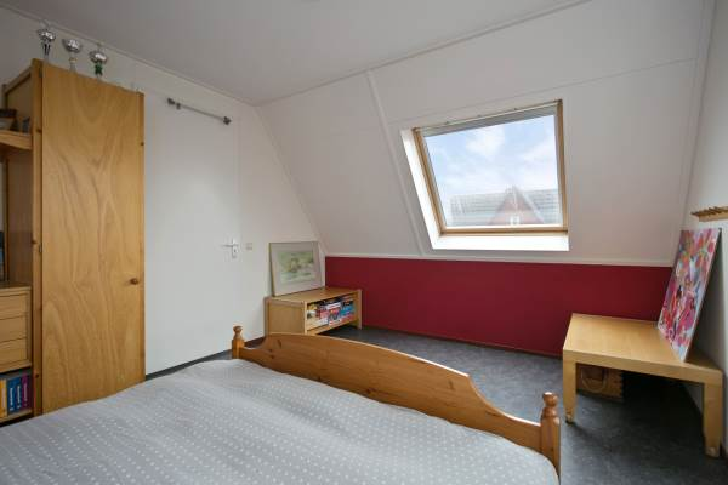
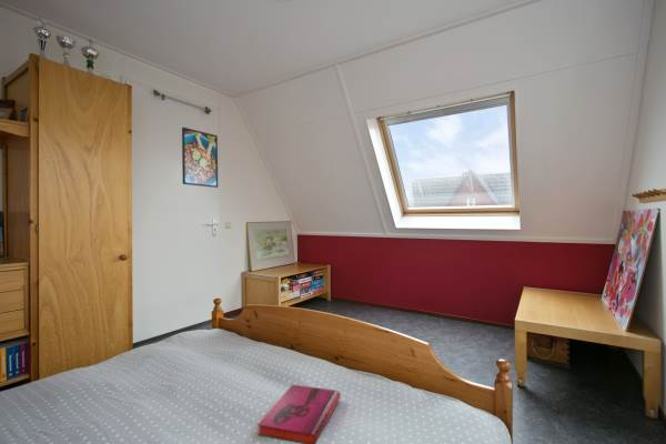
+ hardback book [256,384,342,444]
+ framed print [181,127,219,189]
